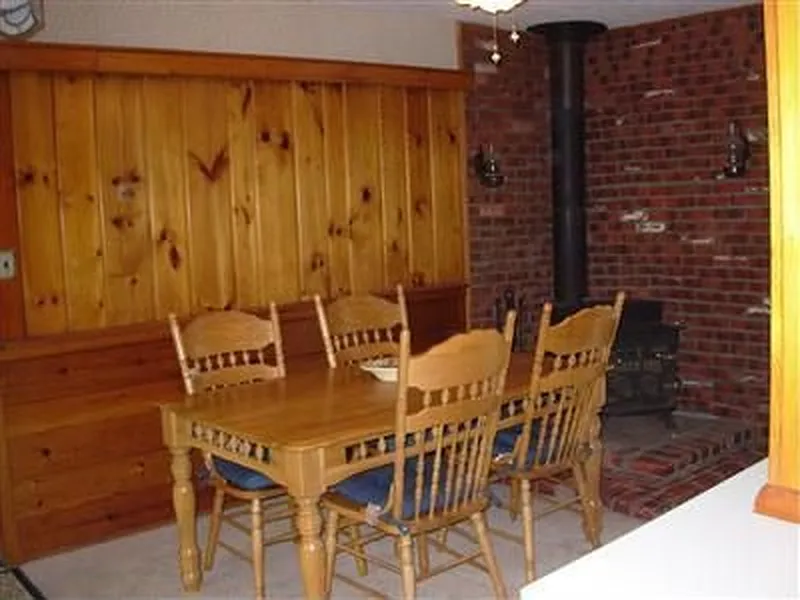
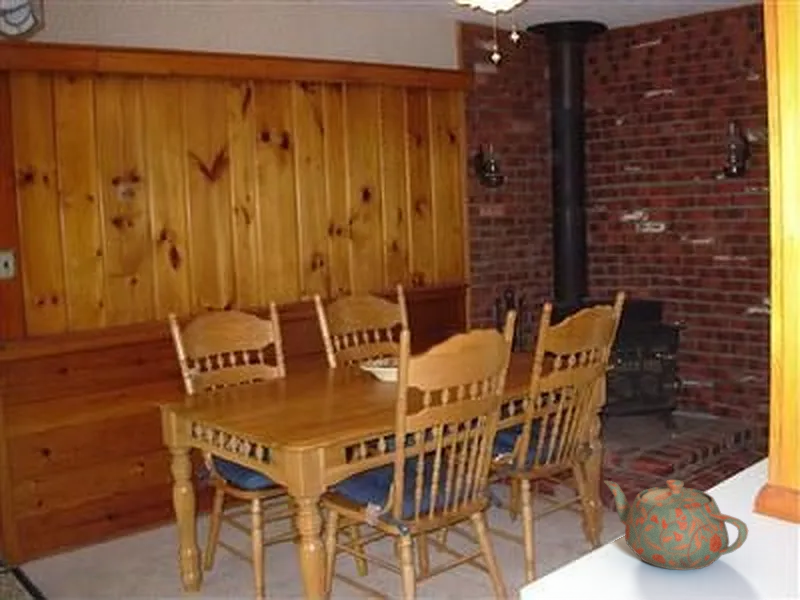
+ teapot [603,479,749,571]
